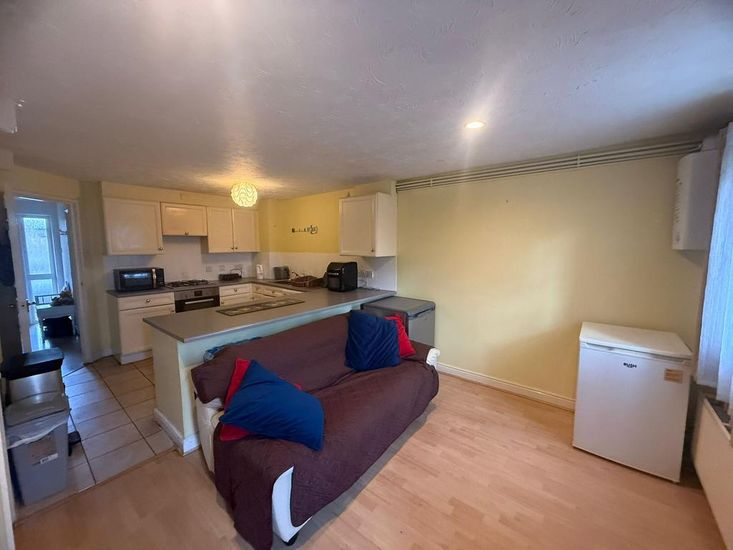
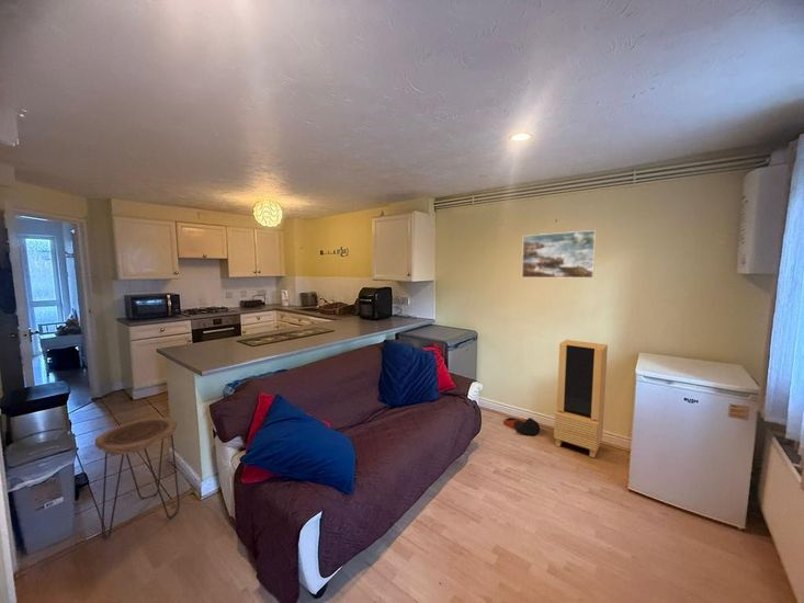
+ bag [502,417,541,436]
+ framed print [521,229,597,280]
+ storage cabinet [553,339,609,458]
+ side table [94,417,181,539]
